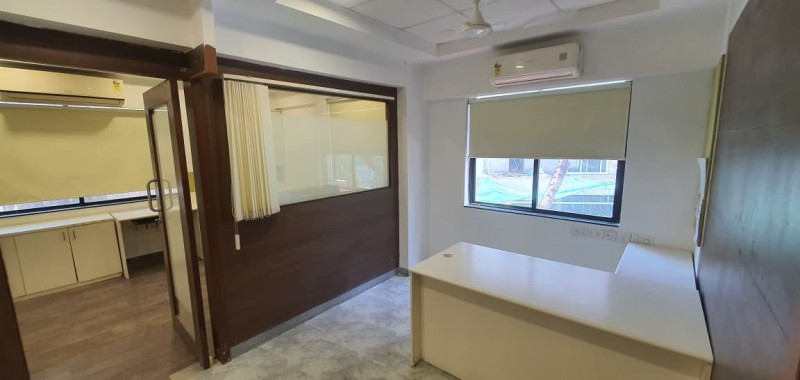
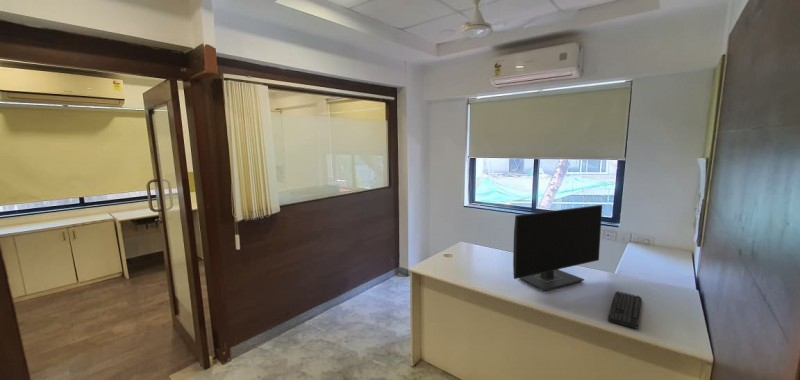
+ keyboard [607,290,642,330]
+ monitor [512,204,603,292]
